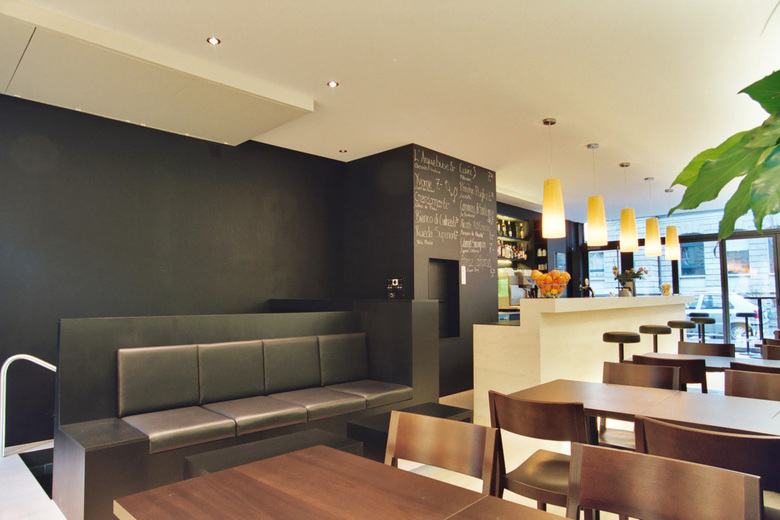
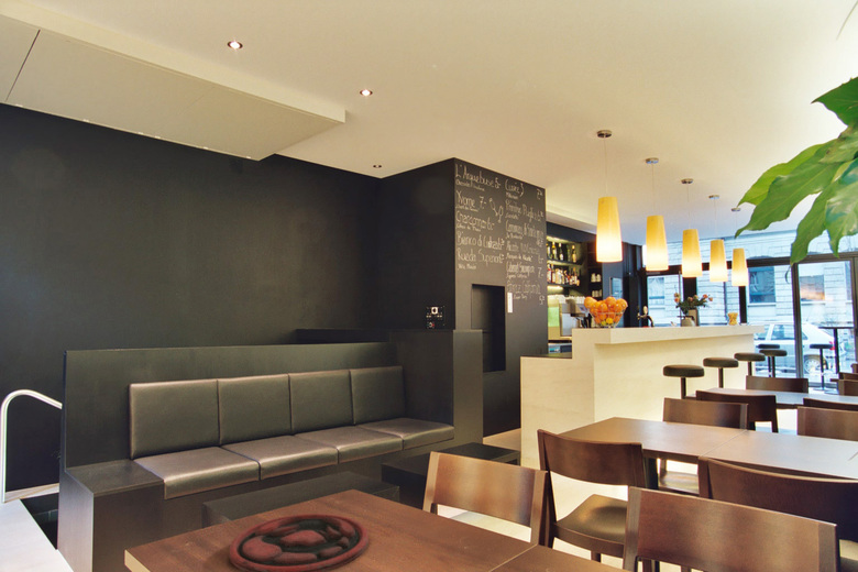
+ plate [228,513,370,572]
